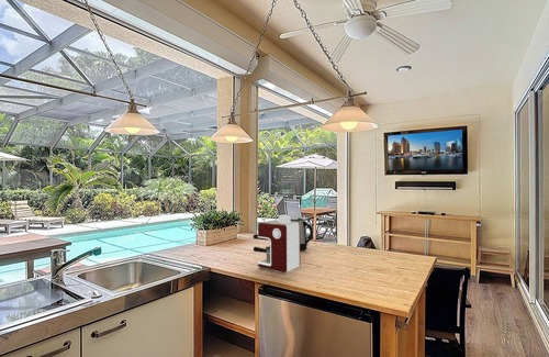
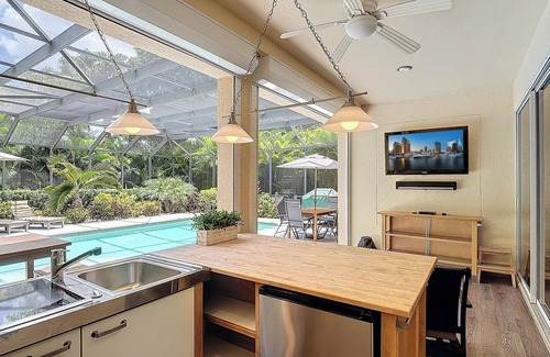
- coffee maker [253,214,301,274]
- kettle [291,216,314,252]
